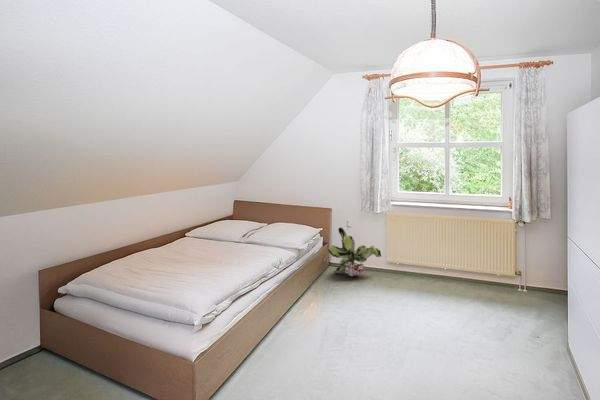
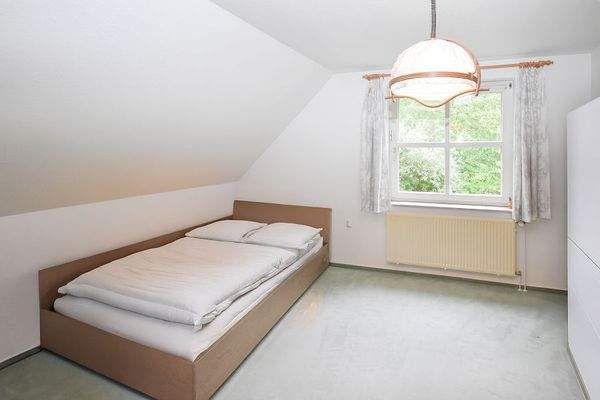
- decorative plant [327,227,382,277]
